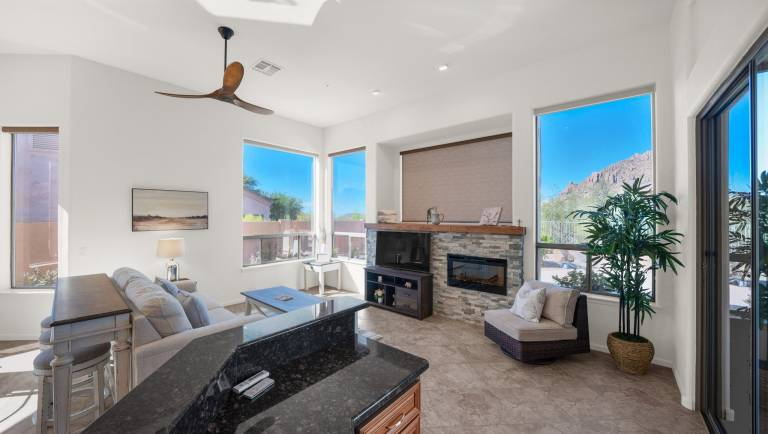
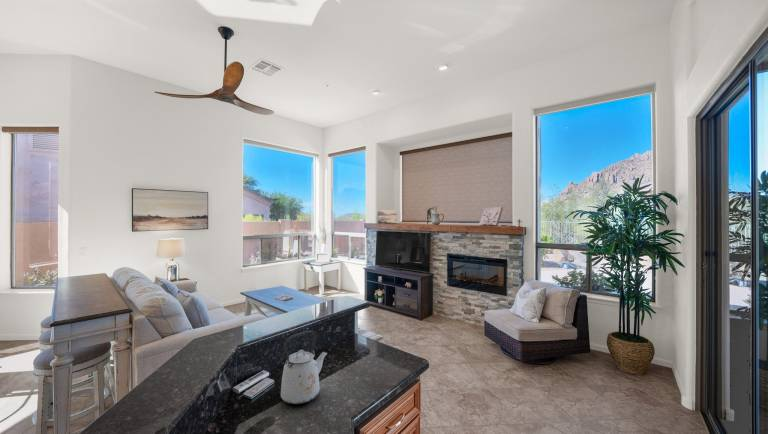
+ kettle [280,330,328,405]
